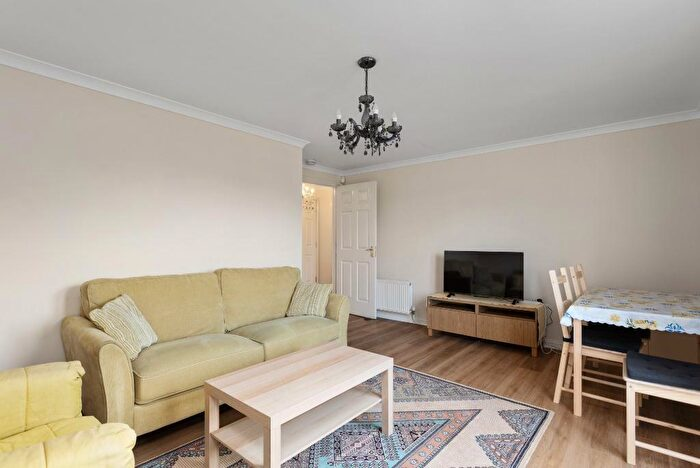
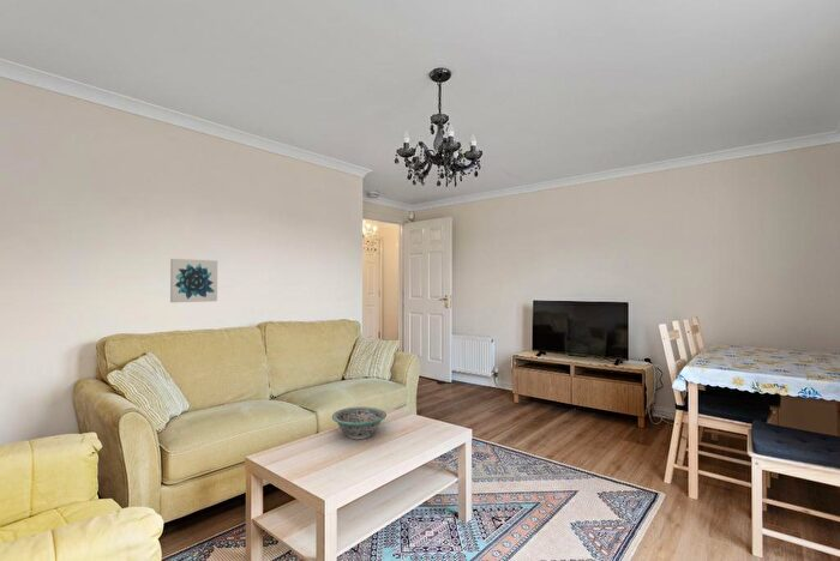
+ wall art [169,258,218,303]
+ decorative bowl [331,405,388,440]
